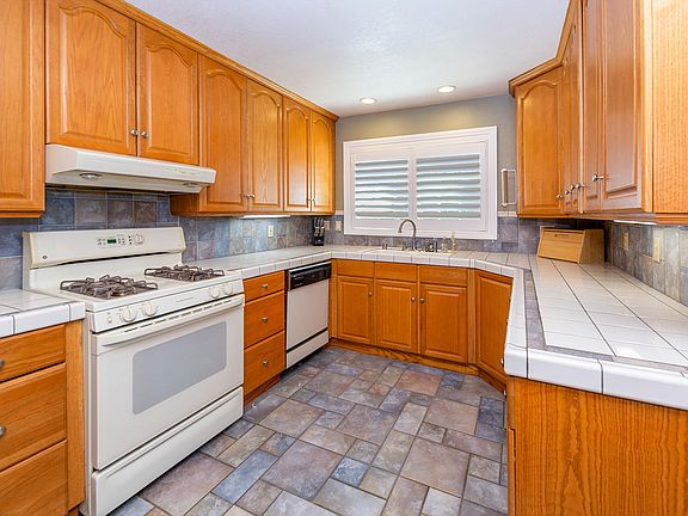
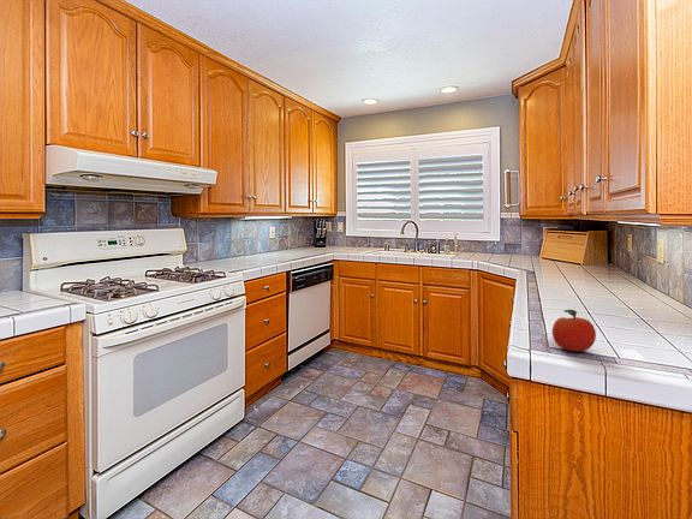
+ fruit [551,309,597,353]
